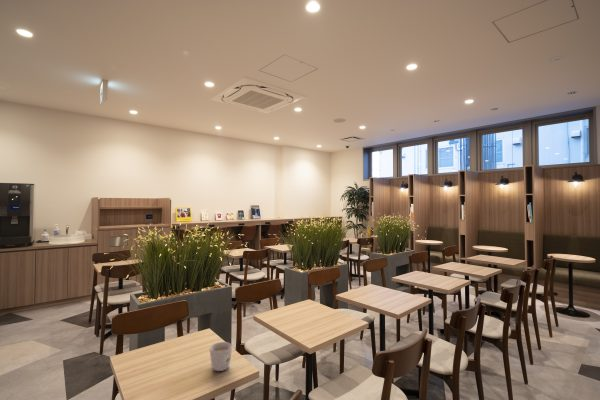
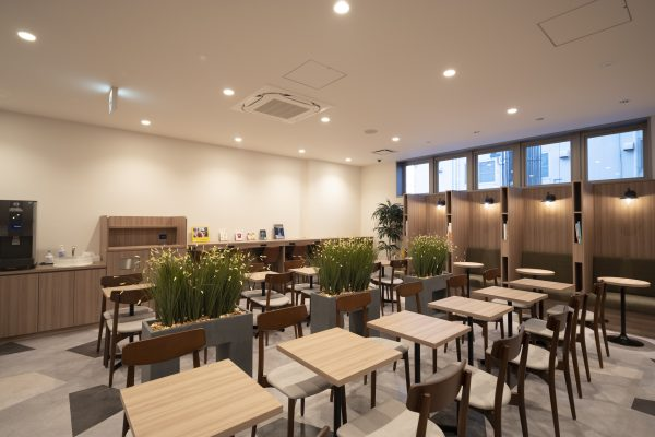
- coffee cup [209,341,233,372]
